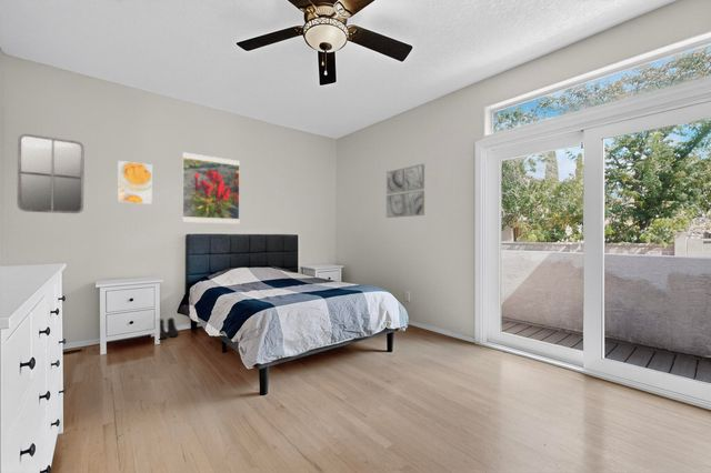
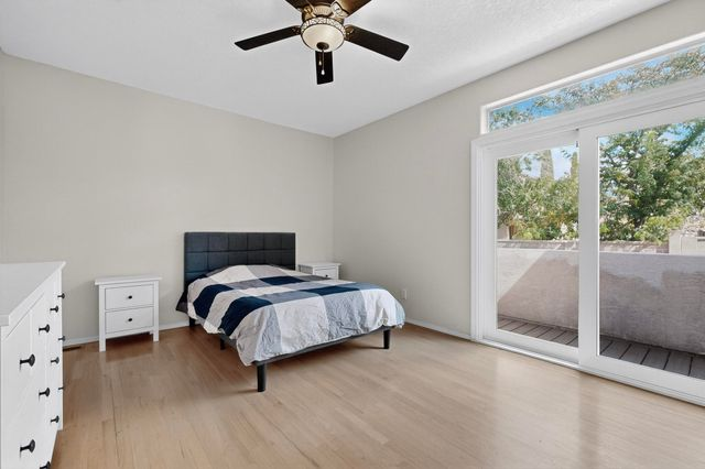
- wall art [385,163,425,219]
- home mirror [16,132,86,214]
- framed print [181,151,241,225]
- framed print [117,160,153,205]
- boots [159,316,179,340]
